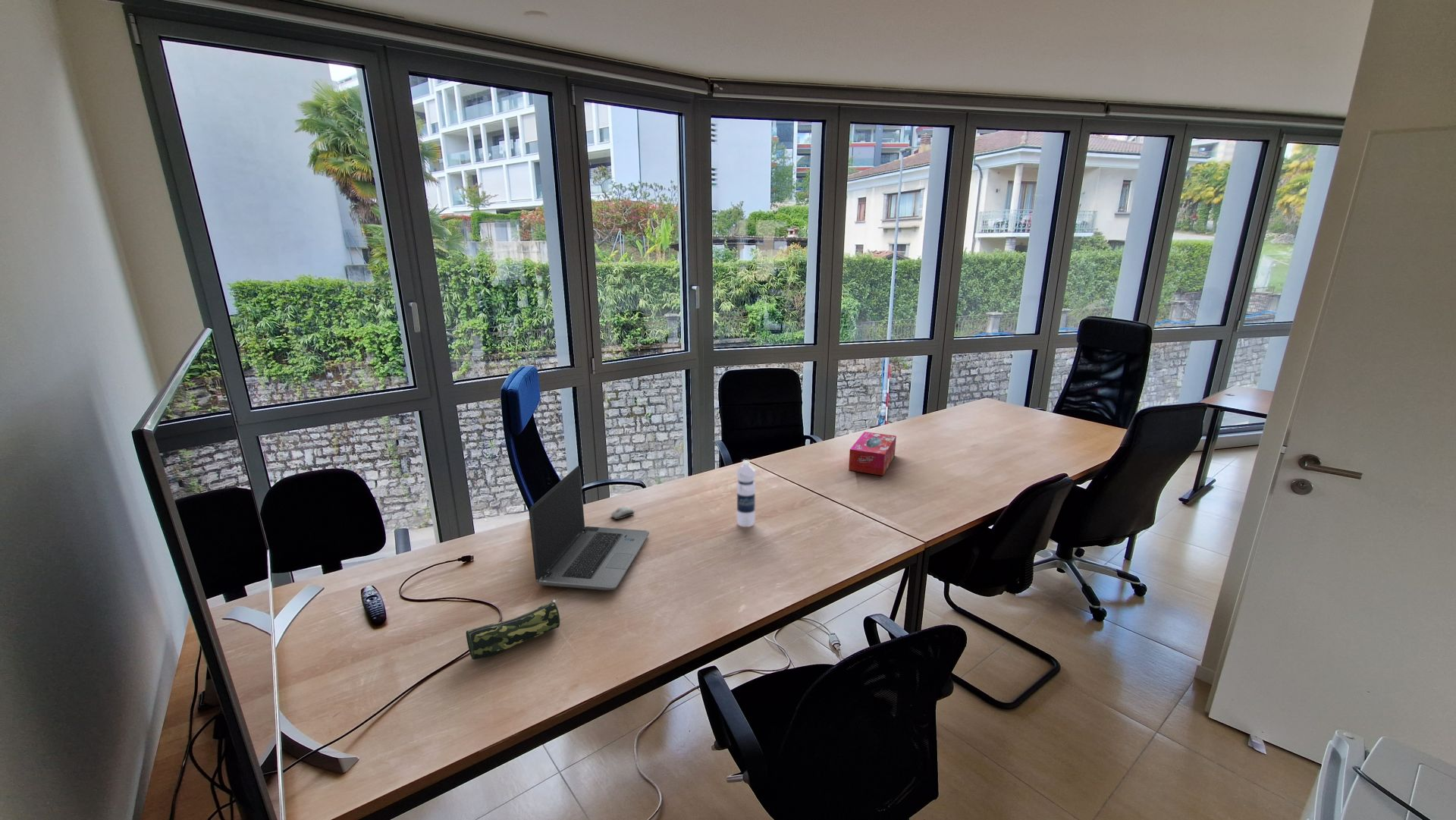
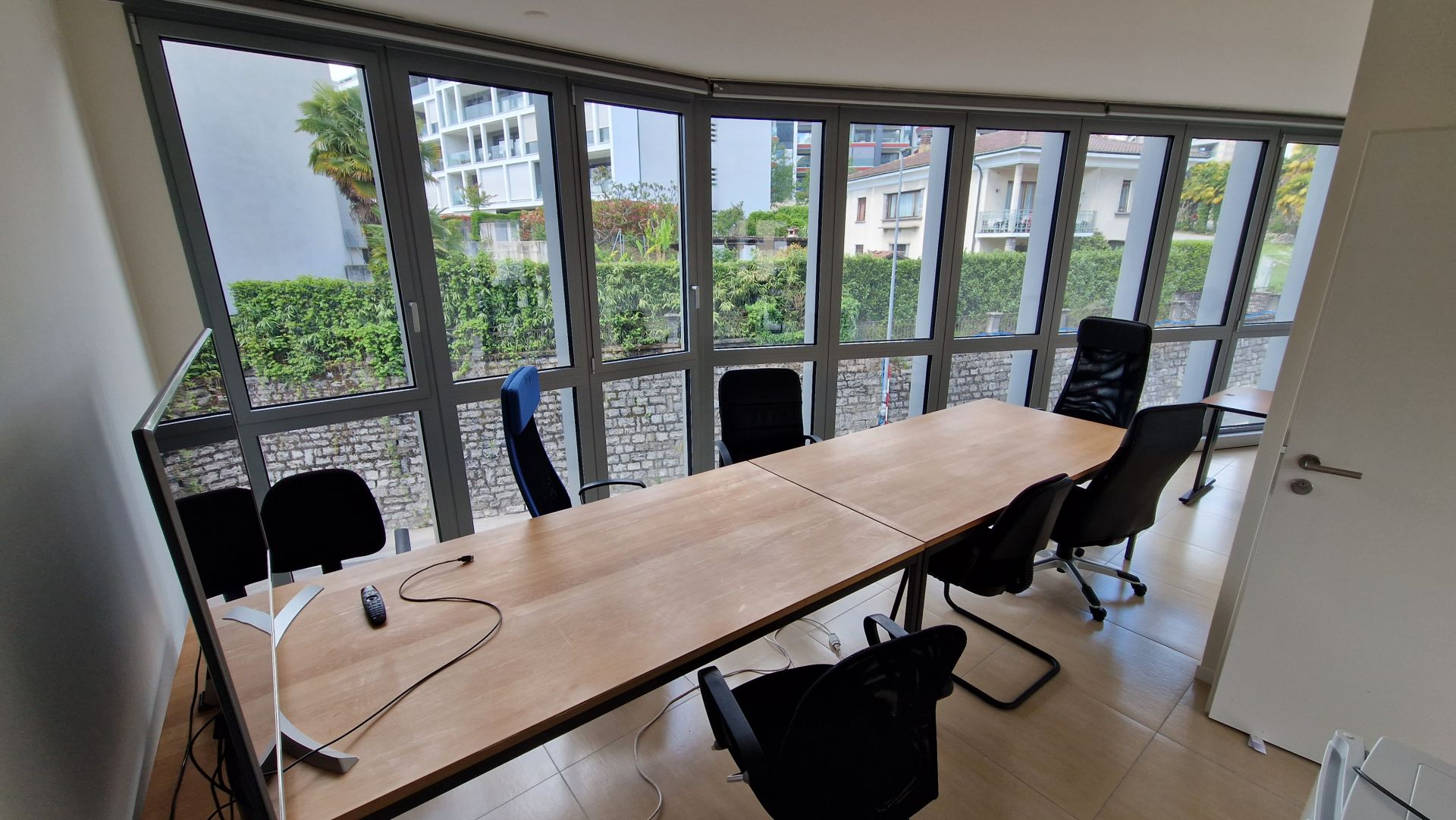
- computer mouse [610,505,635,520]
- pencil case [466,598,560,661]
- laptop computer [528,465,650,591]
- tissue box [848,431,897,476]
- water bottle [736,459,756,527]
